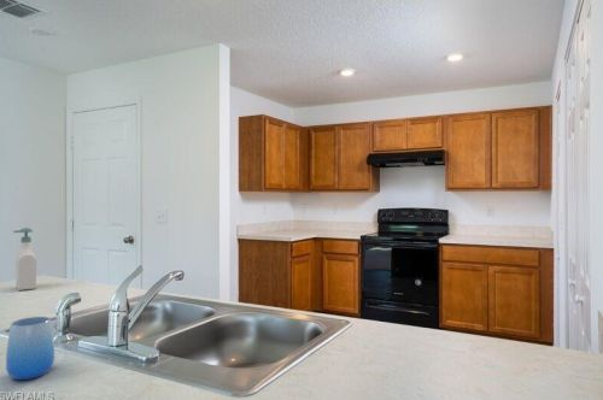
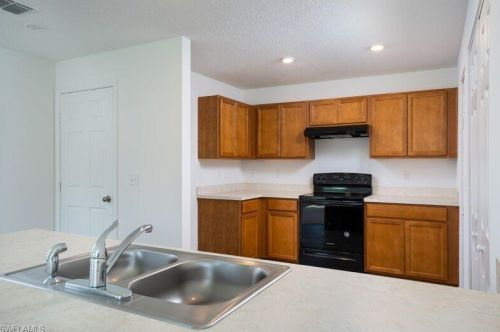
- cup [5,316,55,381]
- soap bottle [12,227,37,292]
